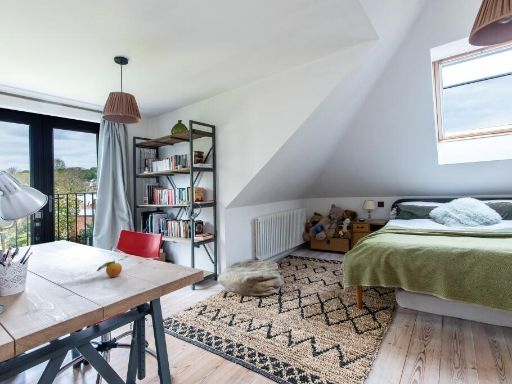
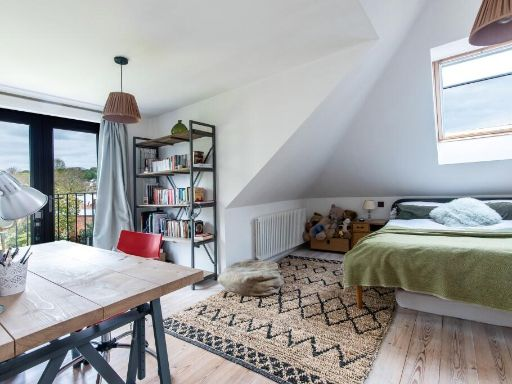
- fruit [95,260,123,278]
